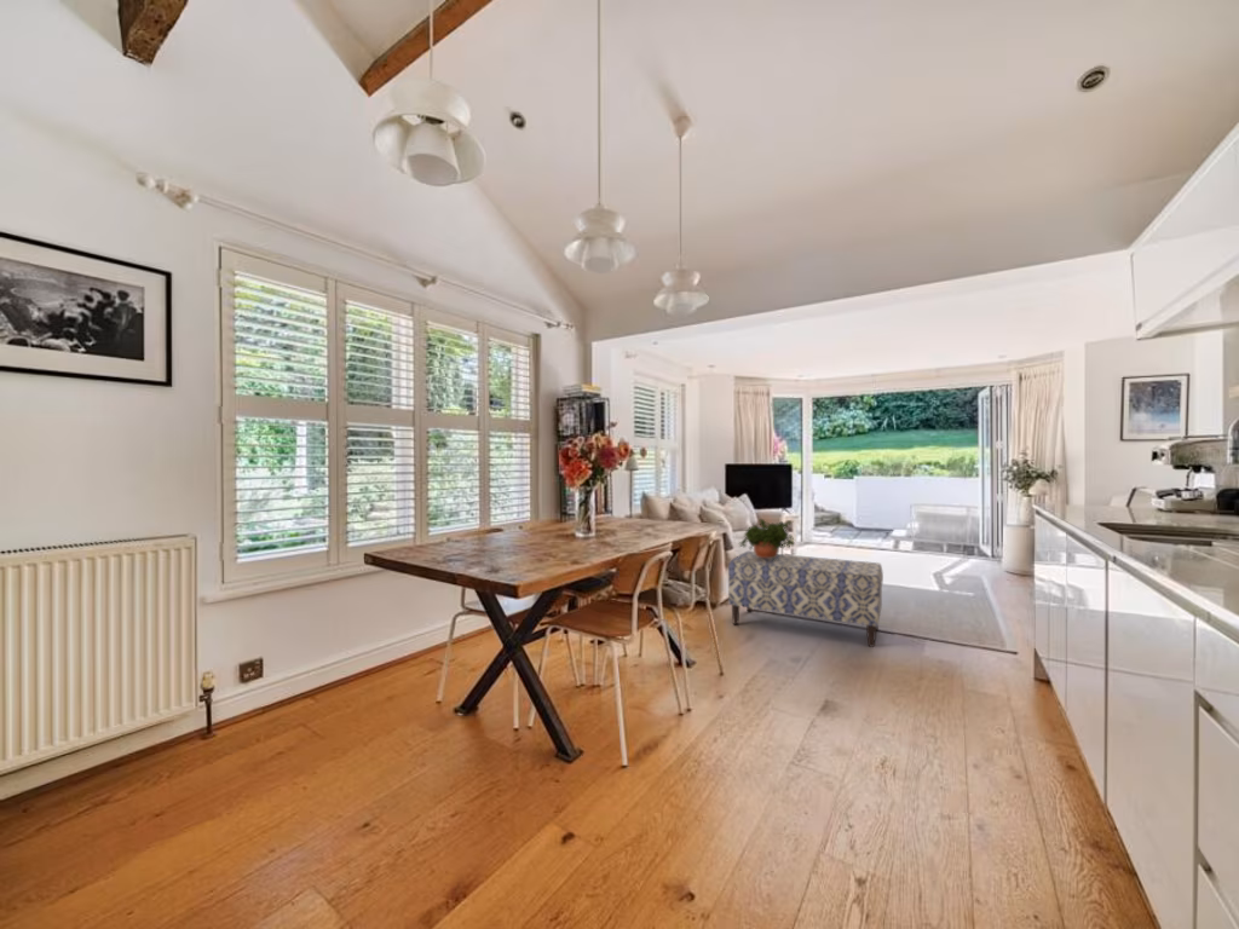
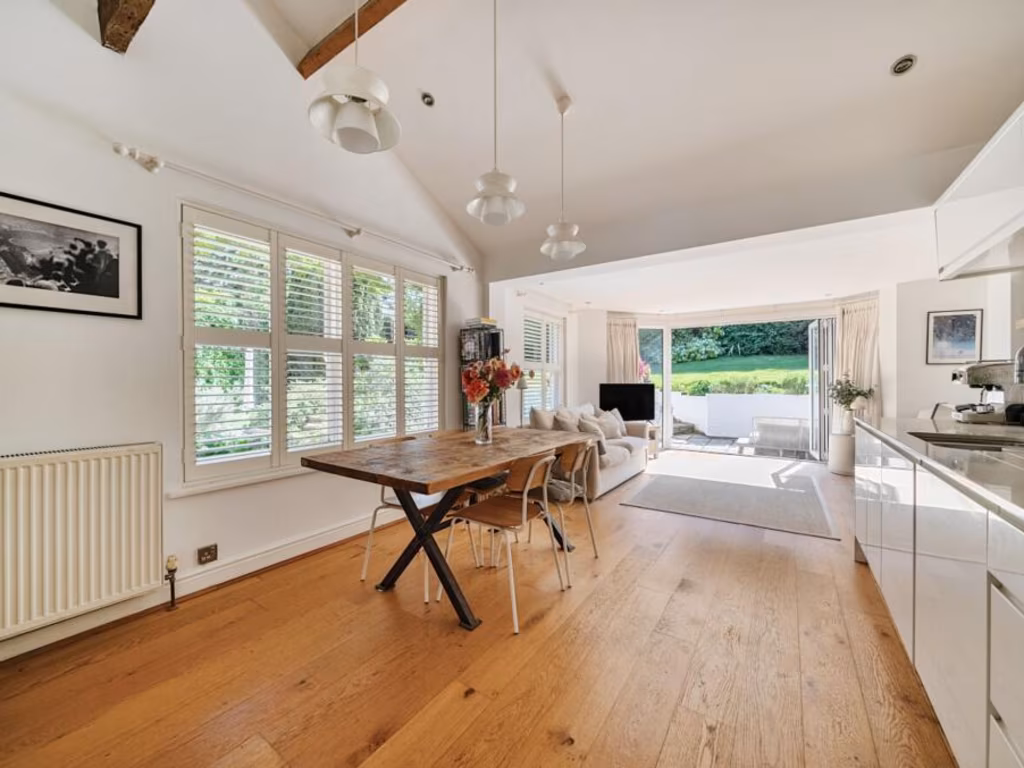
- bench [727,550,884,648]
- potted plant [738,518,796,561]
